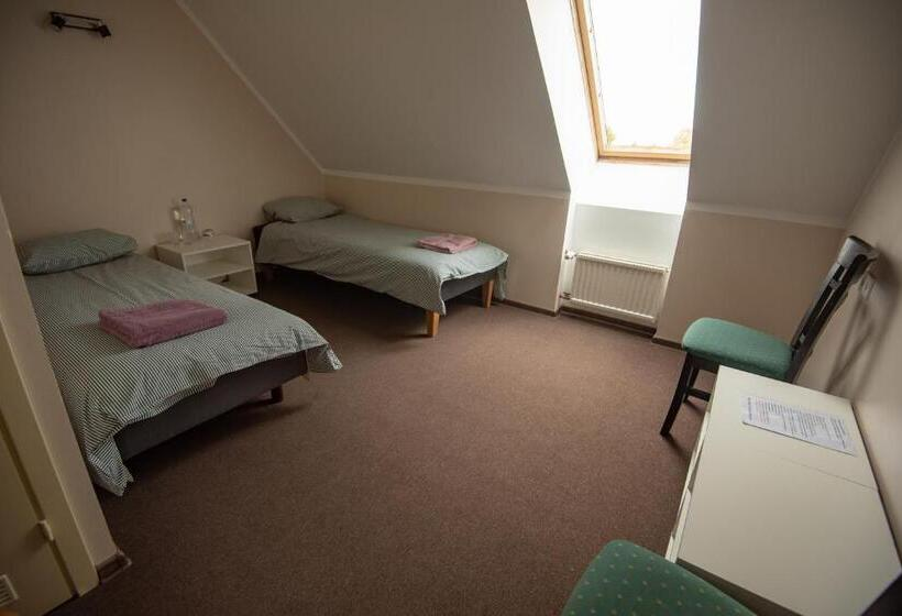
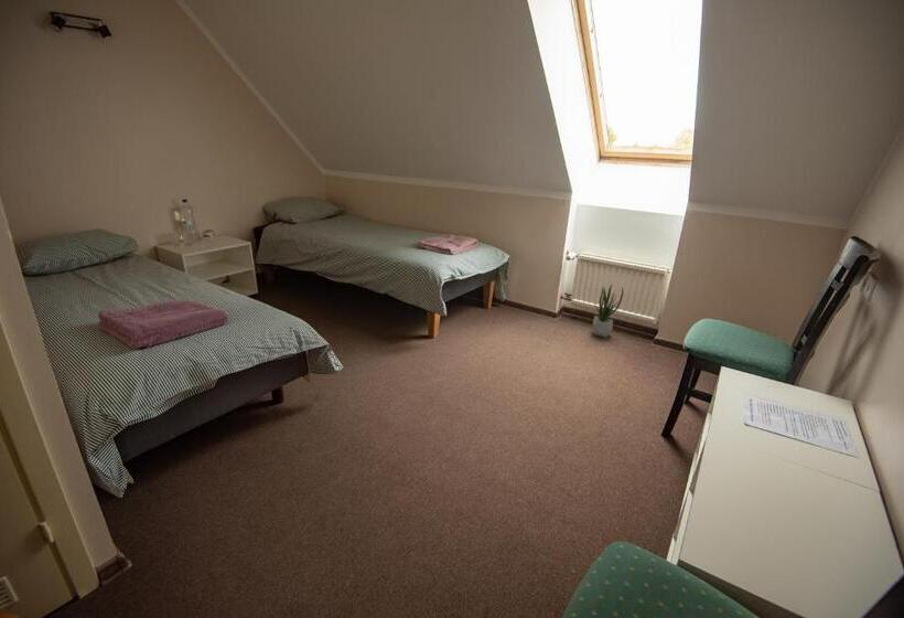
+ potted plant [592,284,624,339]
